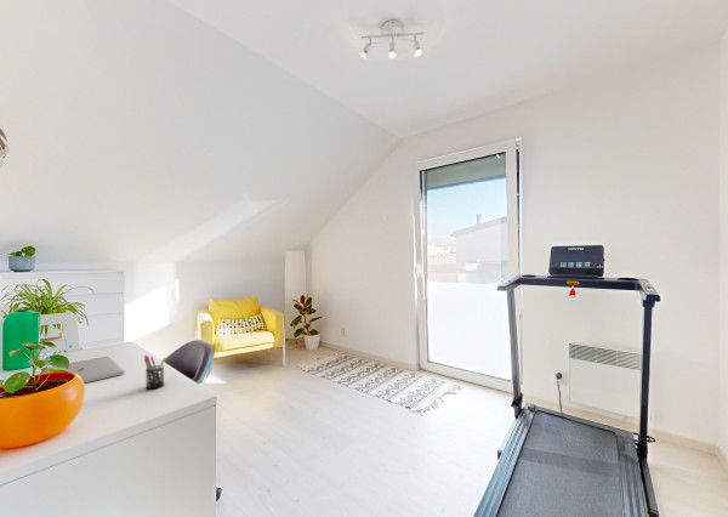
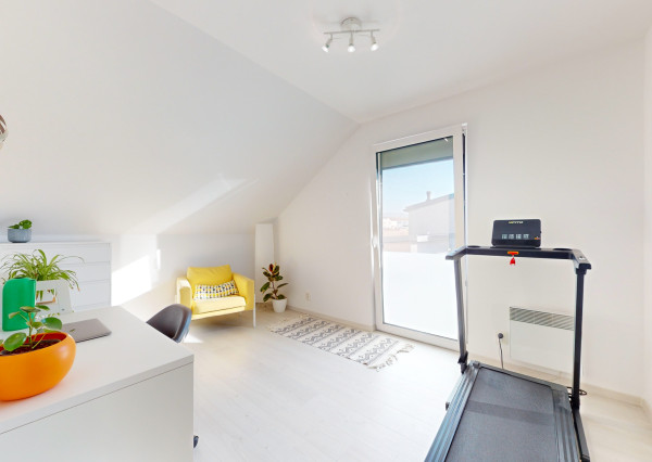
- pen holder [143,354,167,391]
